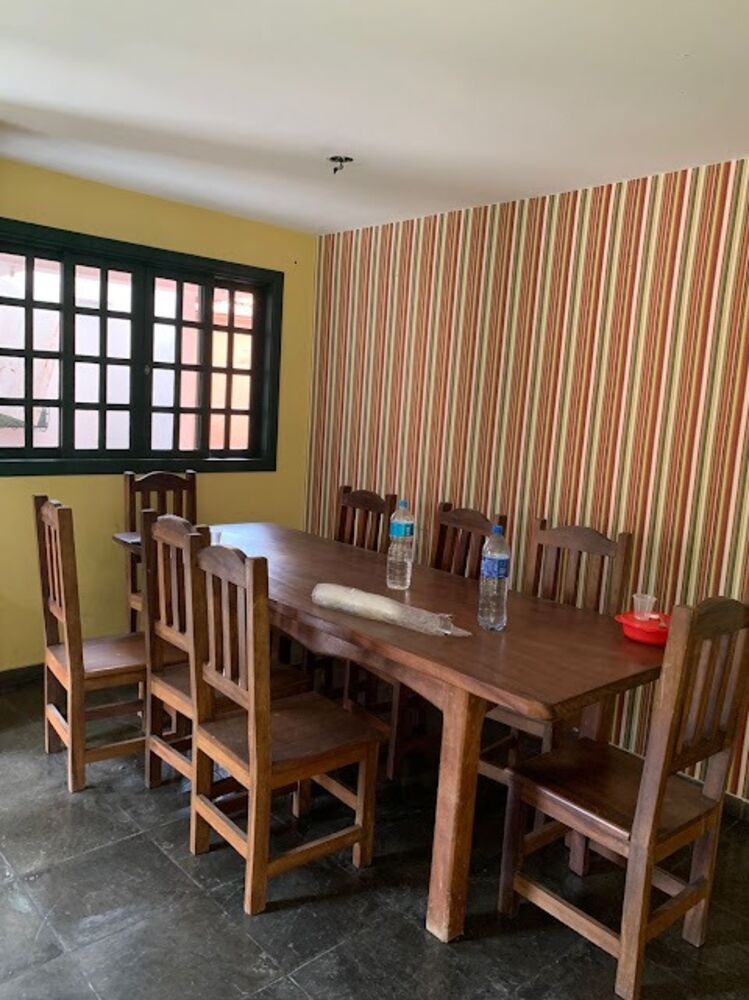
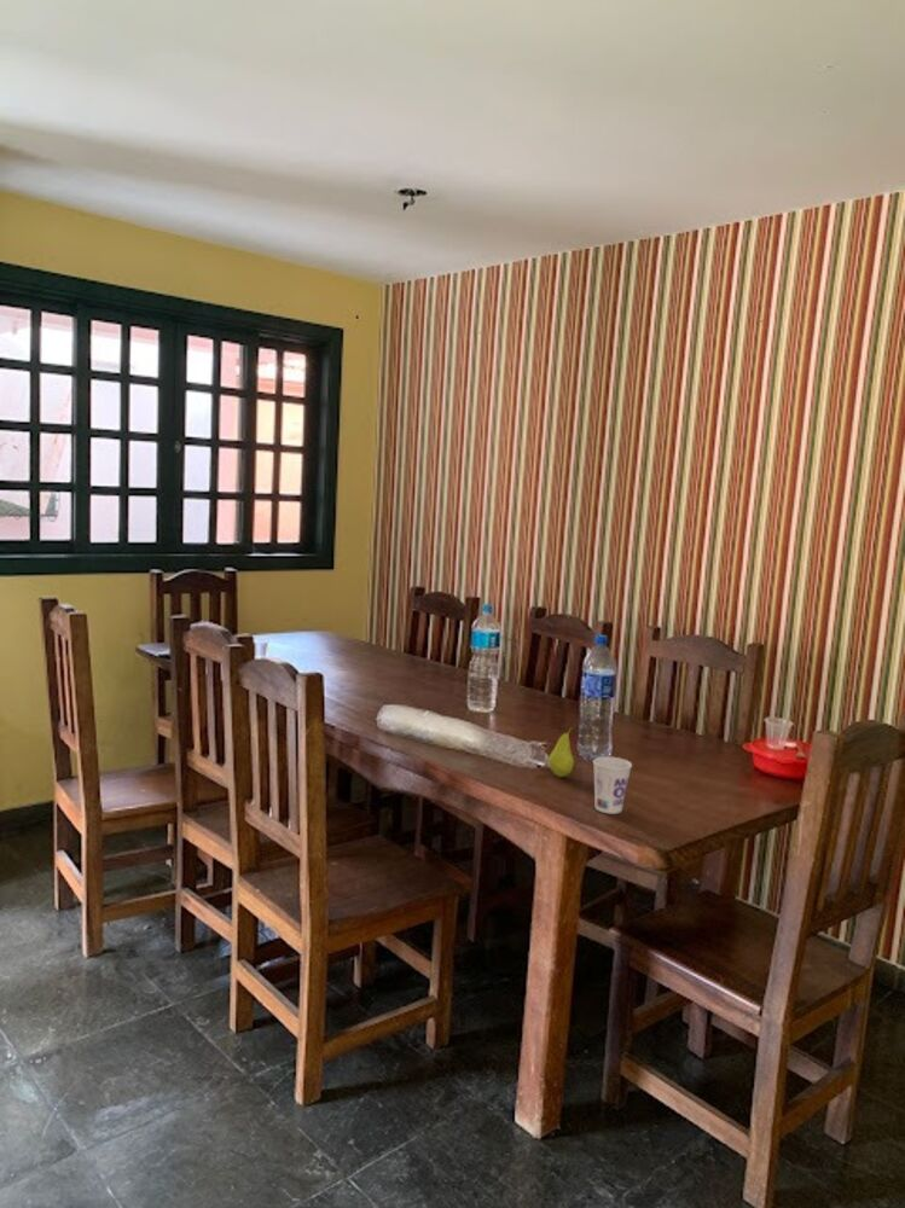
+ fruit [547,725,575,778]
+ cup [592,755,633,815]
